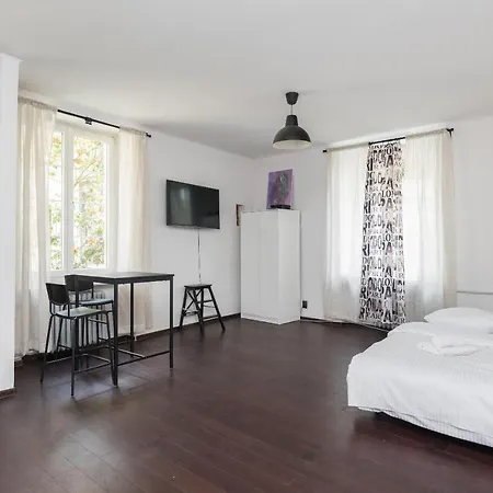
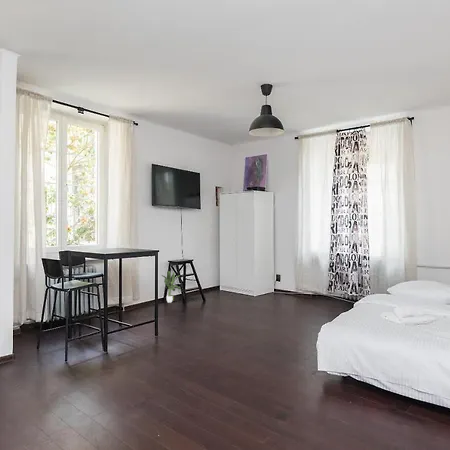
+ potted plant [161,270,182,304]
